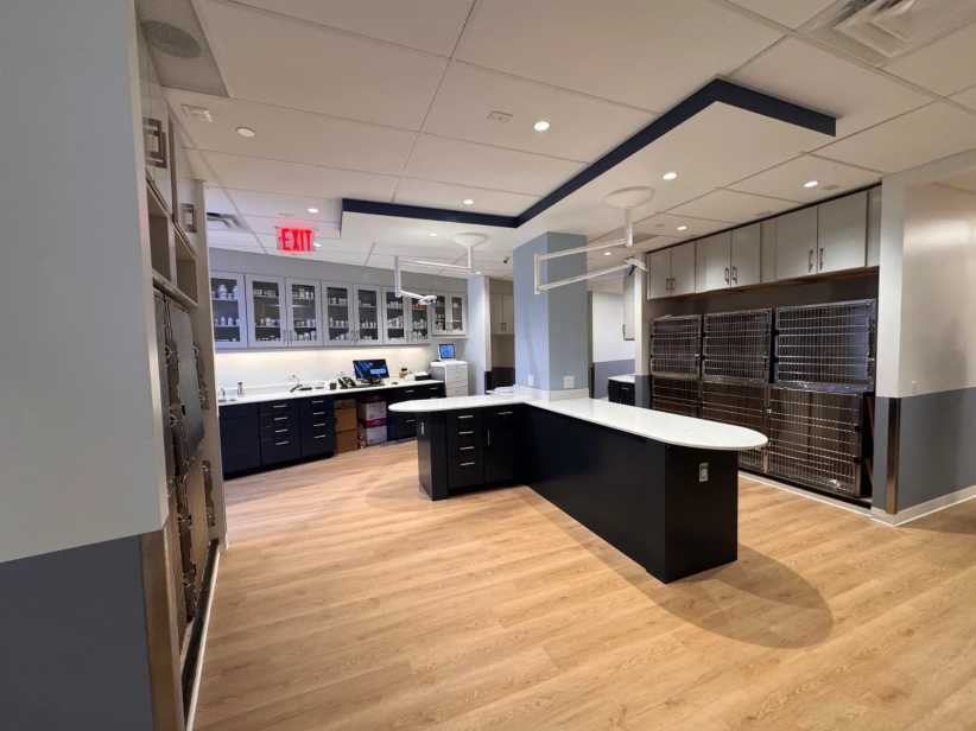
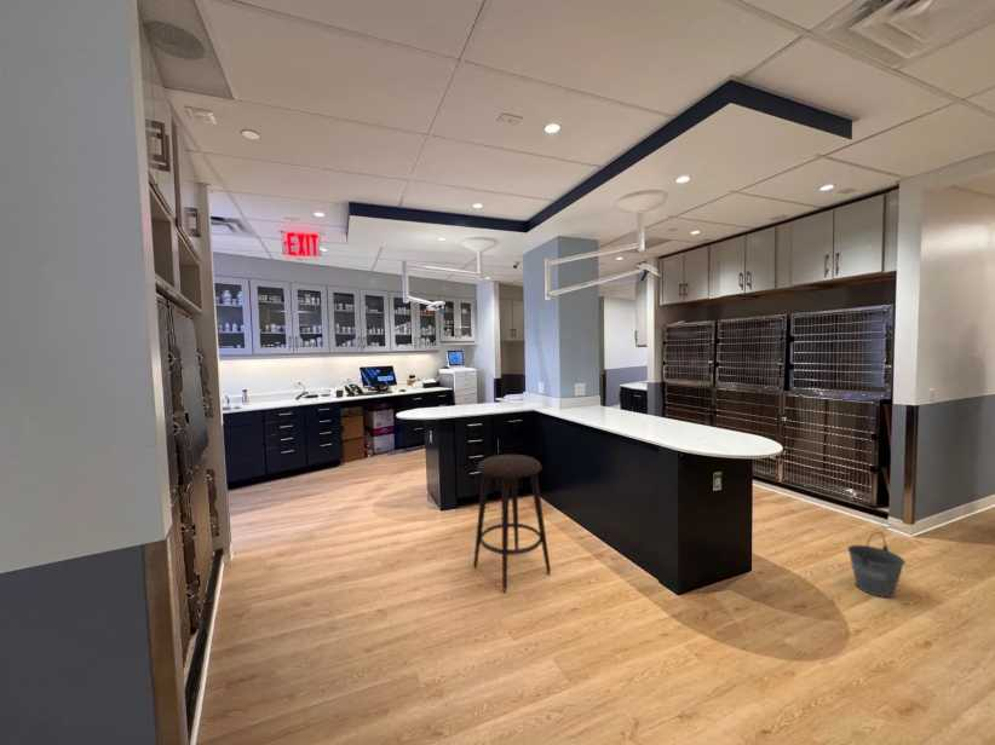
+ stool [472,454,552,594]
+ bucket [846,531,907,599]
